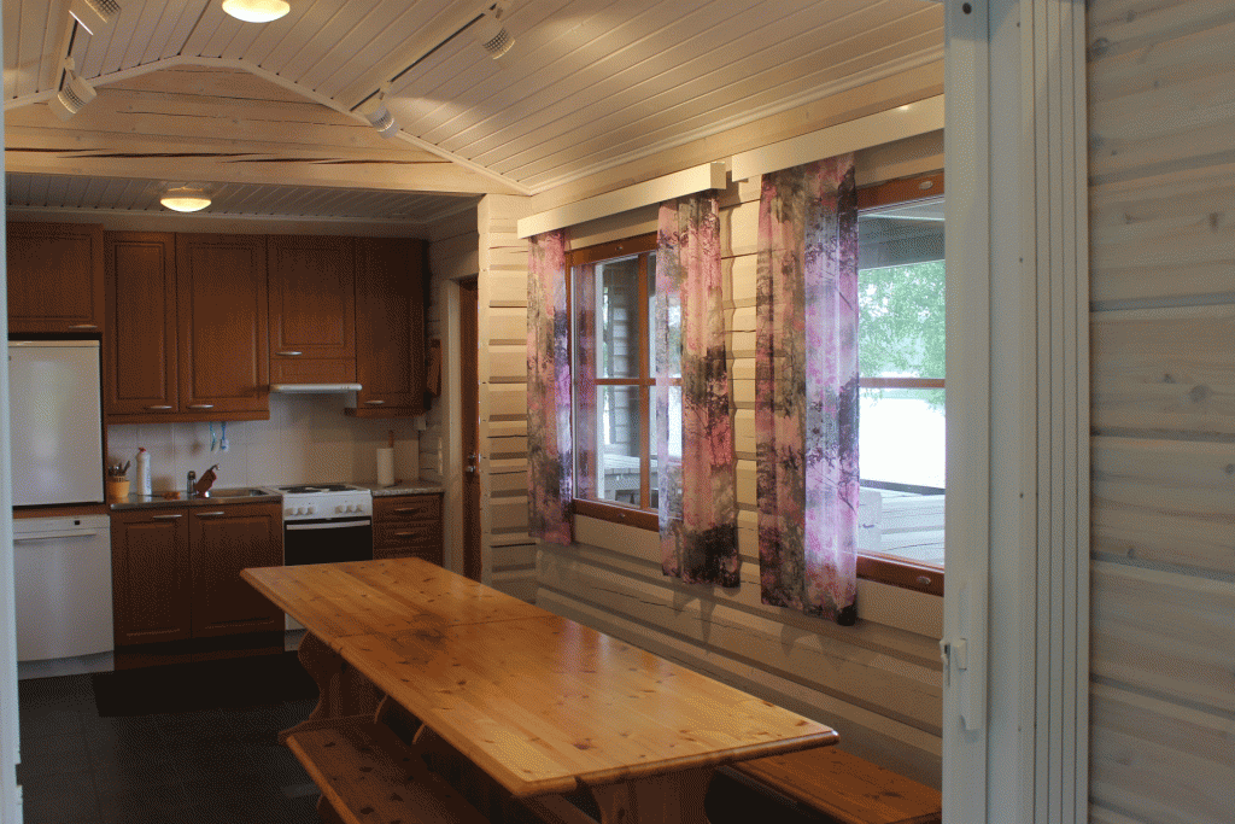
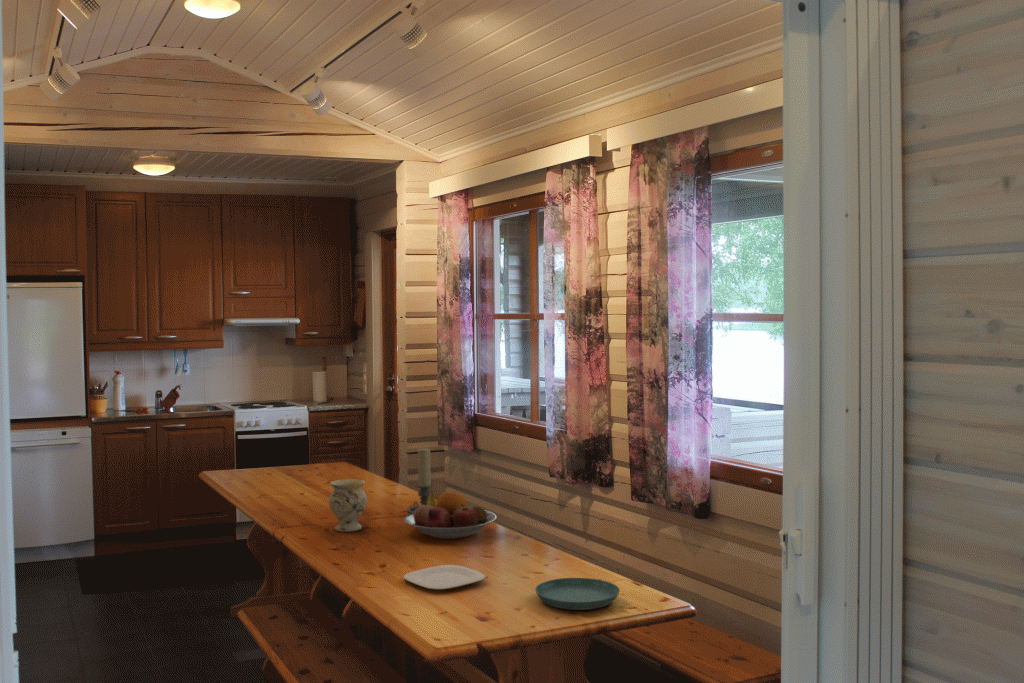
+ plate [402,564,487,591]
+ vase [328,478,368,533]
+ saucer [534,577,621,611]
+ candle holder [406,447,434,514]
+ fruit bowl [403,490,498,540]
